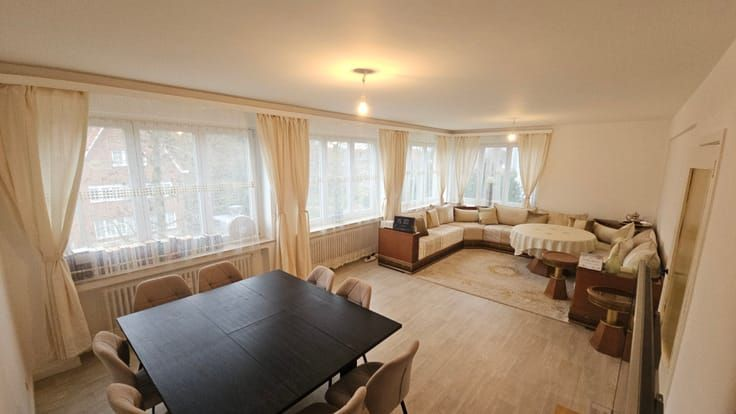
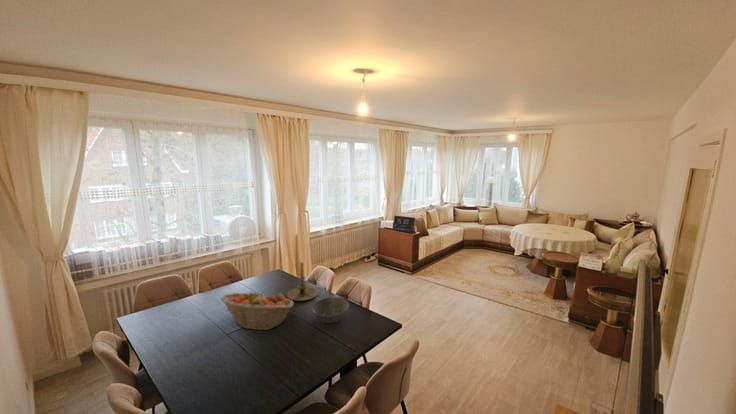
+ fruit basket [219,291,294,331]
+ candle holder [286,262,319,302]
+ bowl [310,296,351,324]
